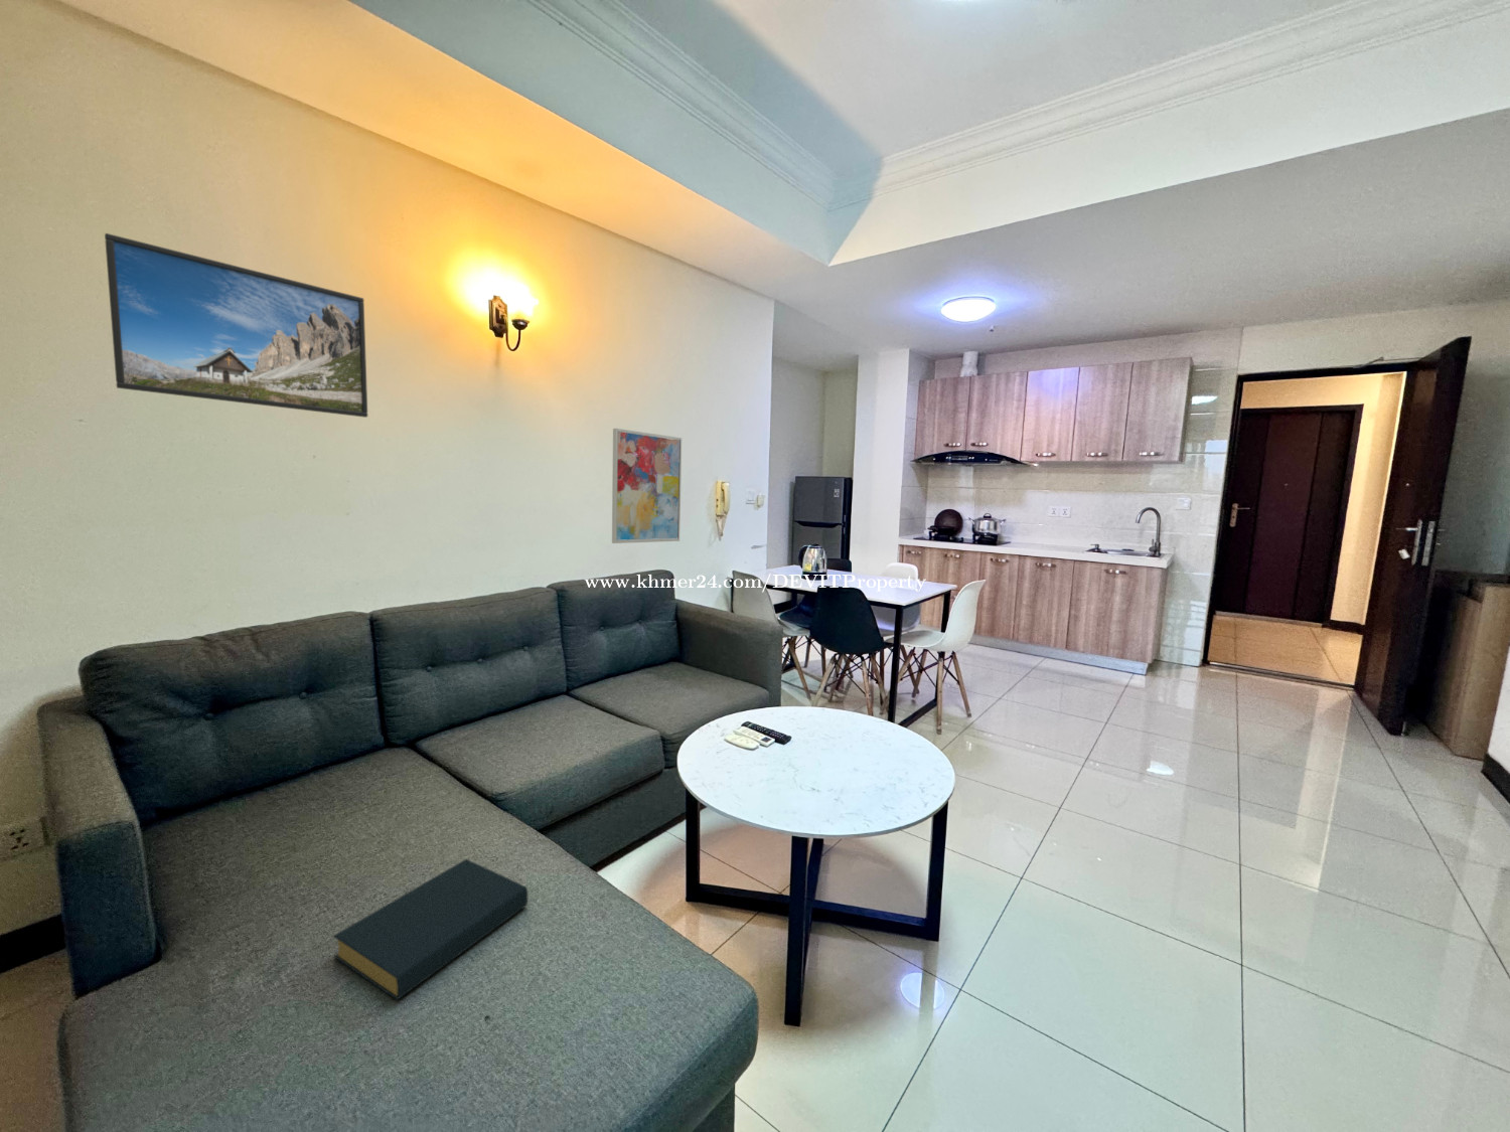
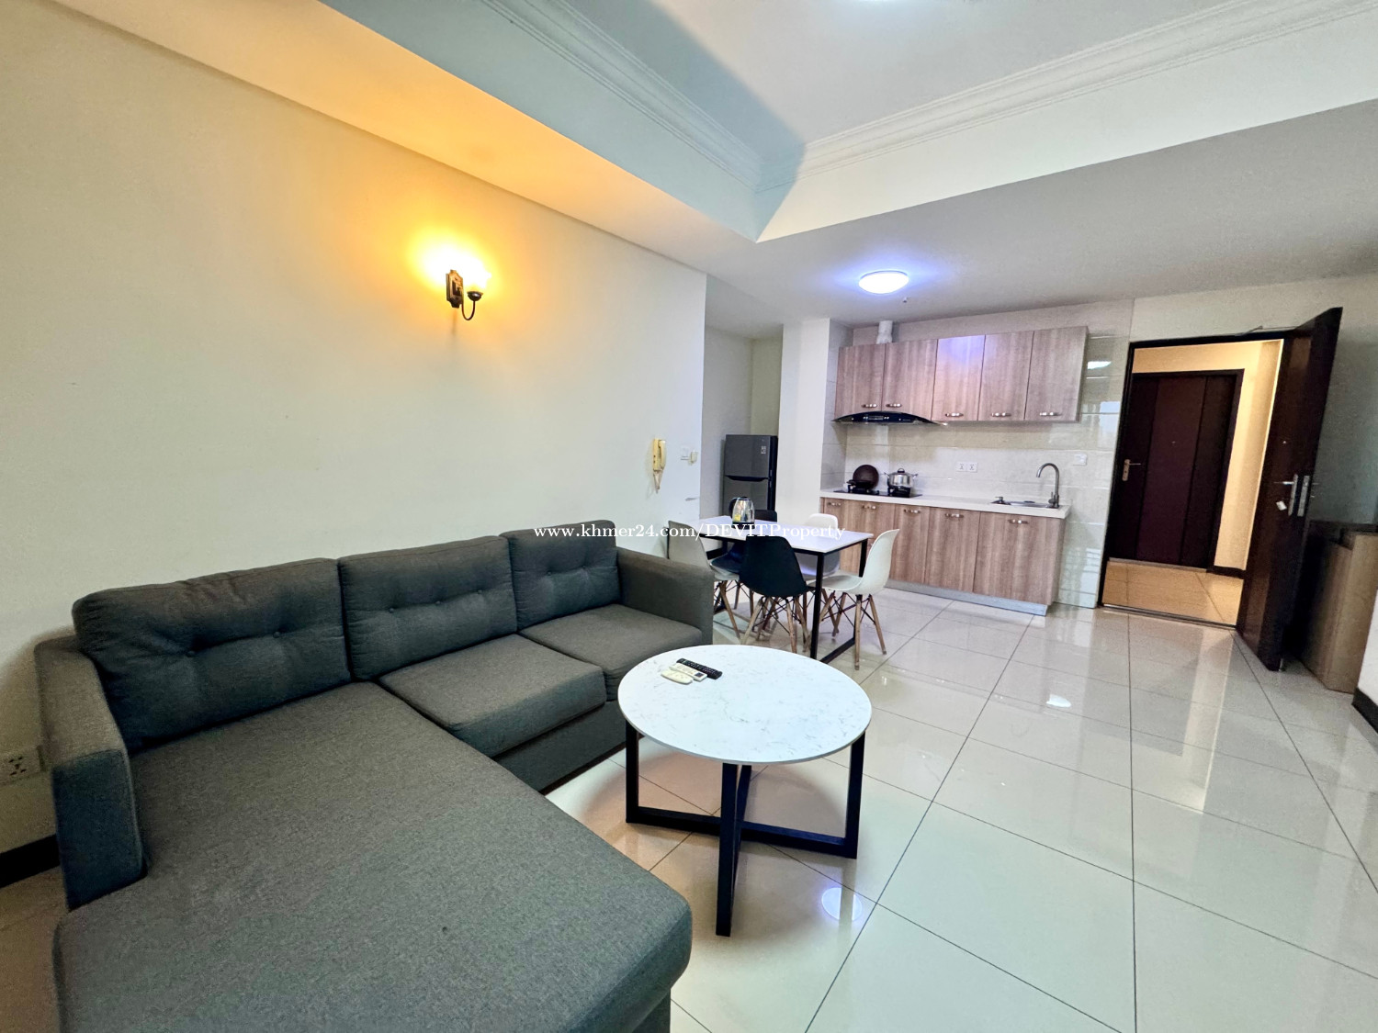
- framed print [103,232,369,419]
- wall art [611,428,682,545]
- hardback book [332,859,528,1001]
